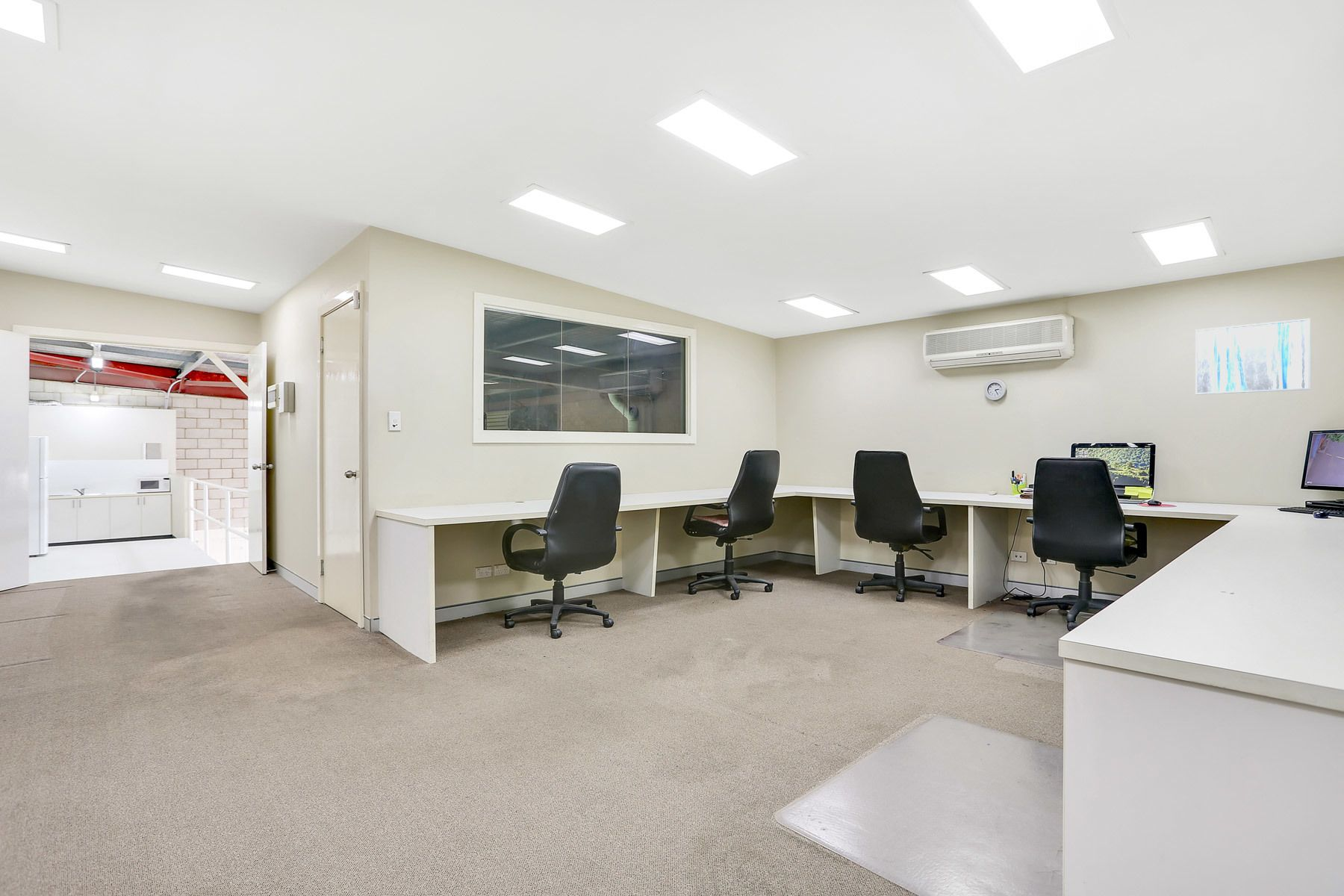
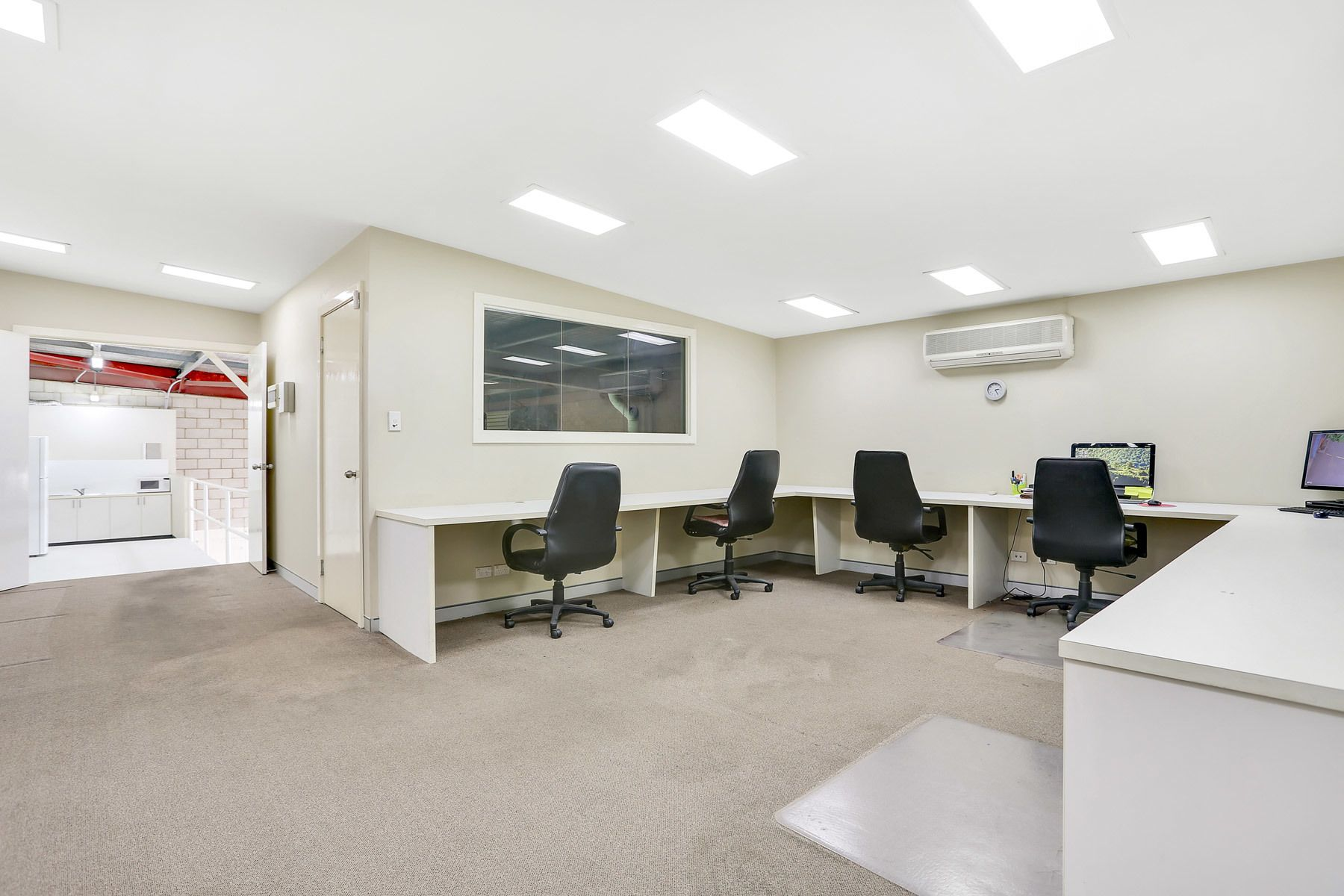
- wall art [1195,317,1311,395]
